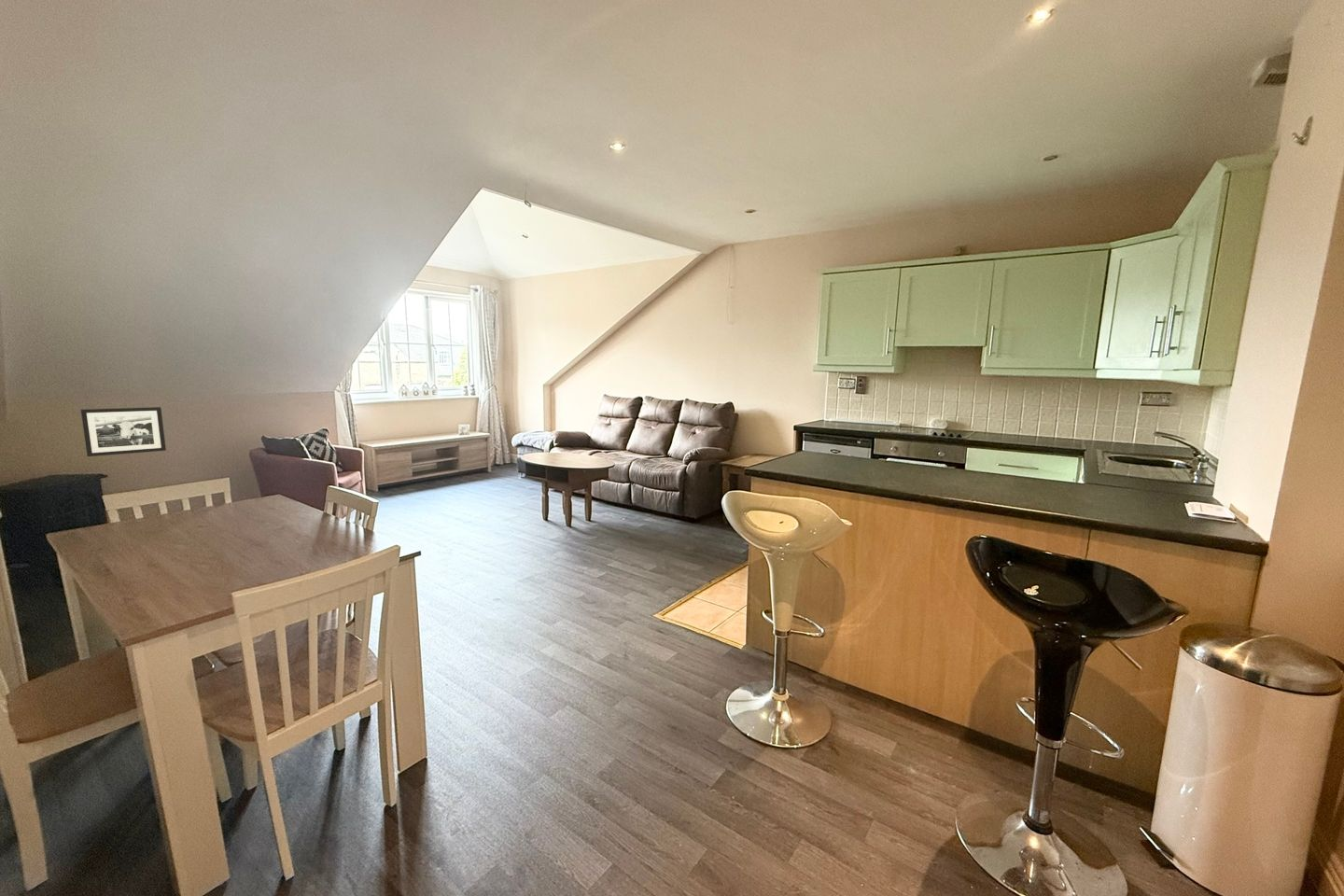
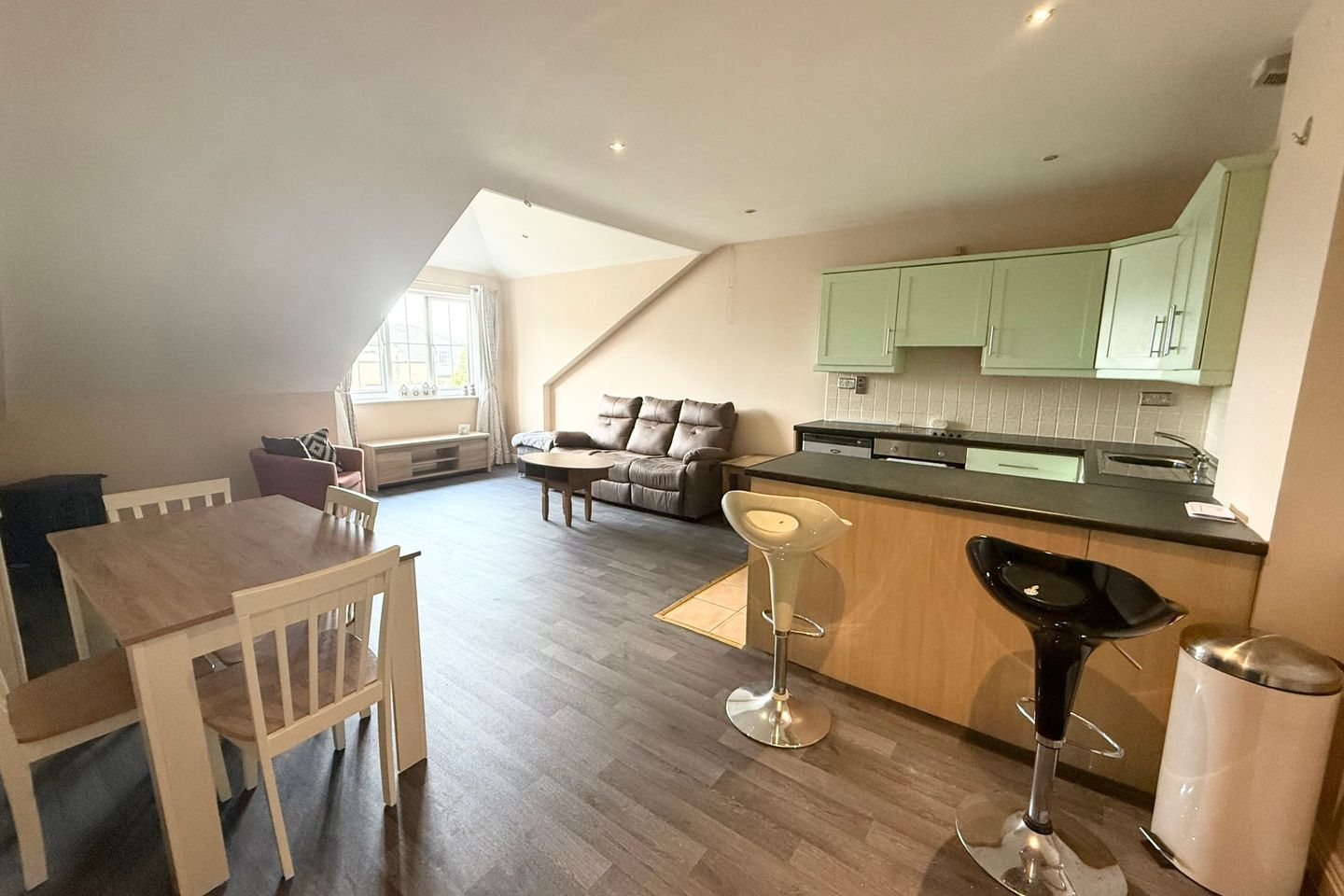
- picture frame [80,406,167,457]
